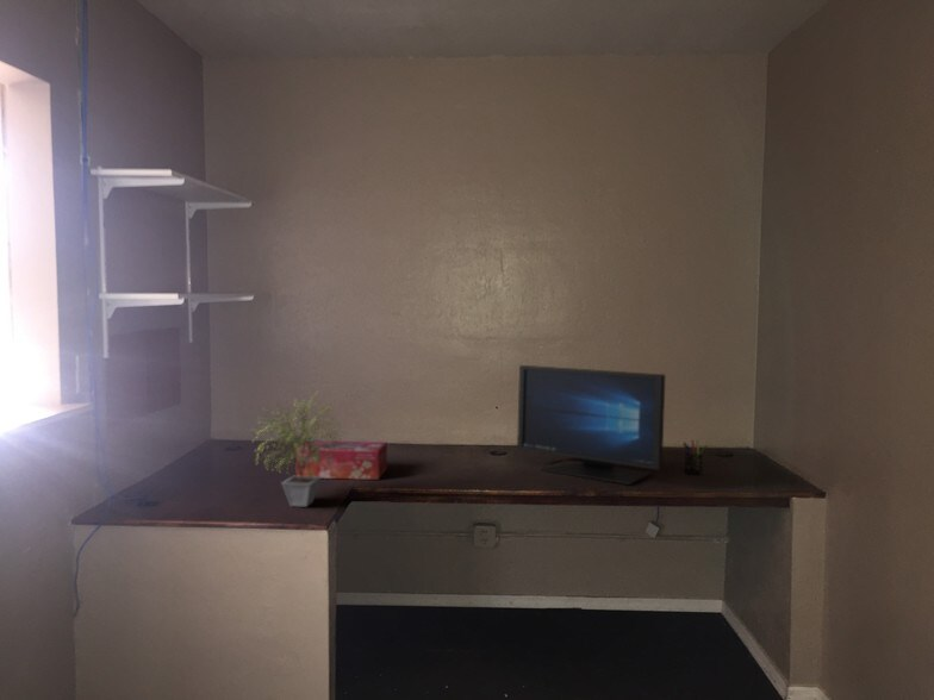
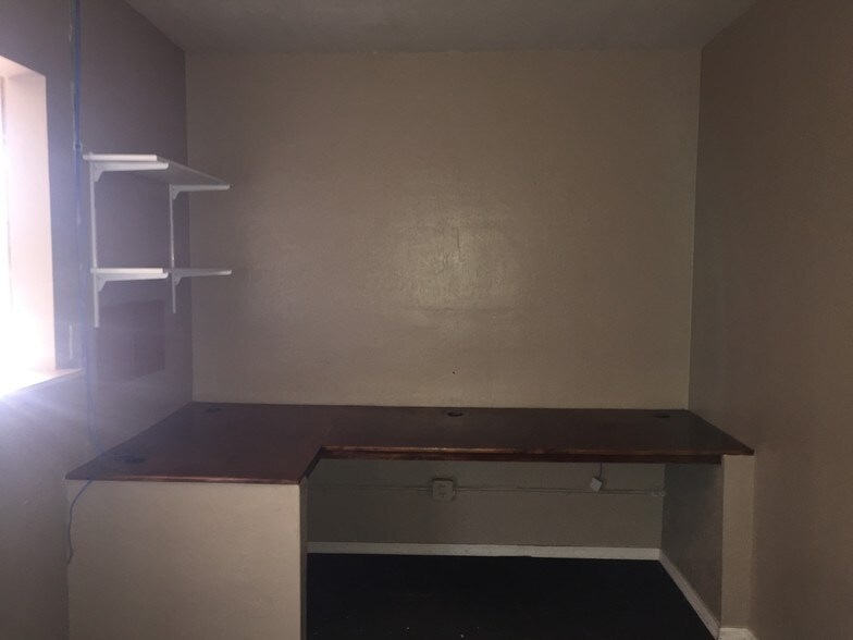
- potted plant [251,389,347,508]
- monitor [516,364,667,486]
- tissue box [294,439,388,481]
- pen holder [681,438,709,475]
